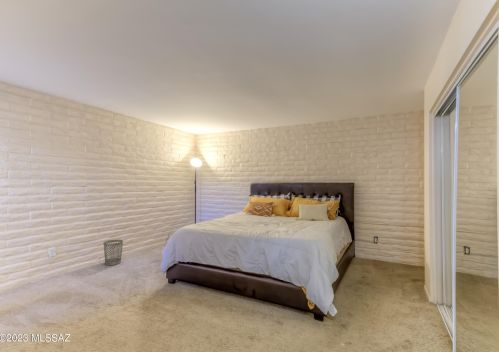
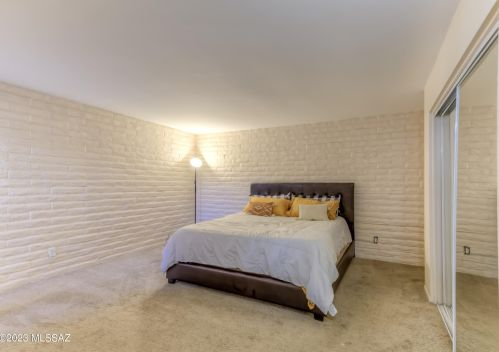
- wastebasket [103,239,124,266]
